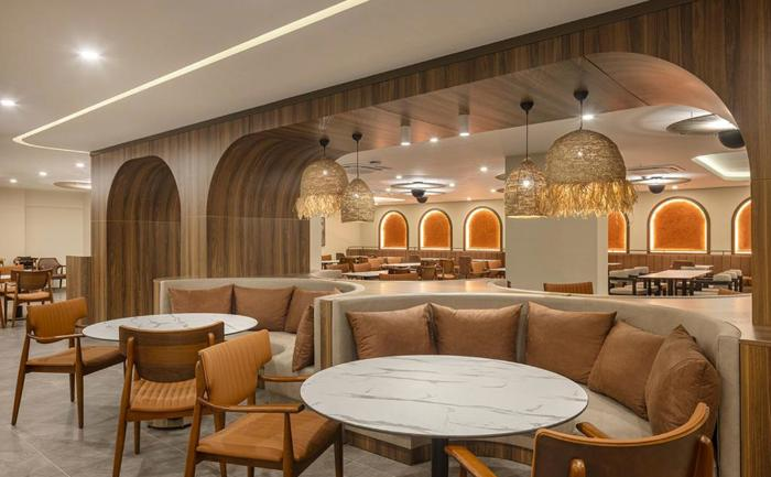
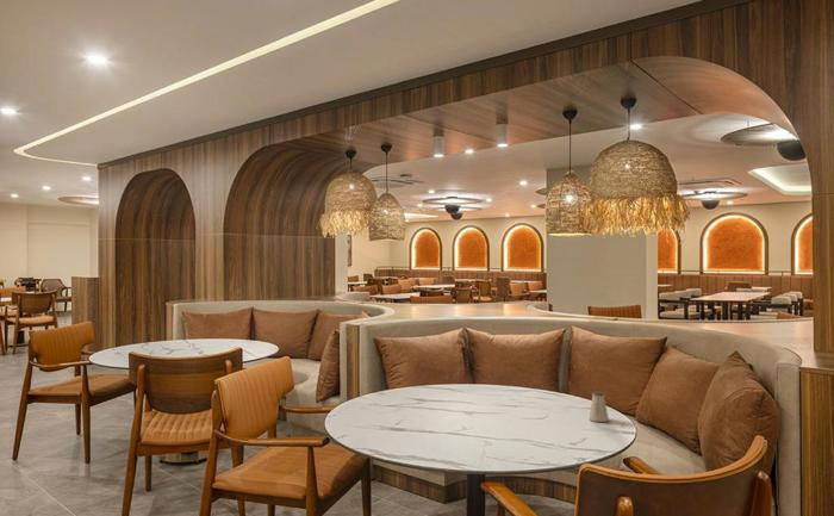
+ saltshaker [587,391,610,423]
